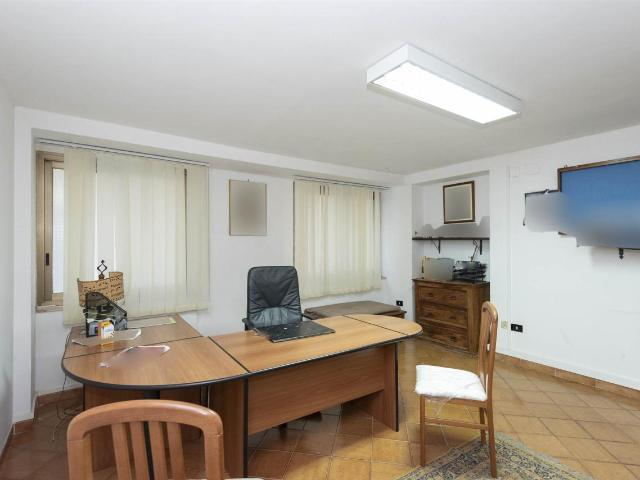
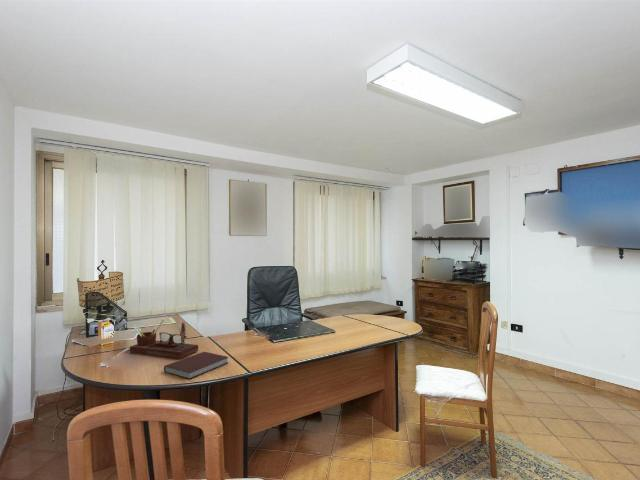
+ desk organizer [129,319,199,360]
+ notebook [163,351,230,380]
